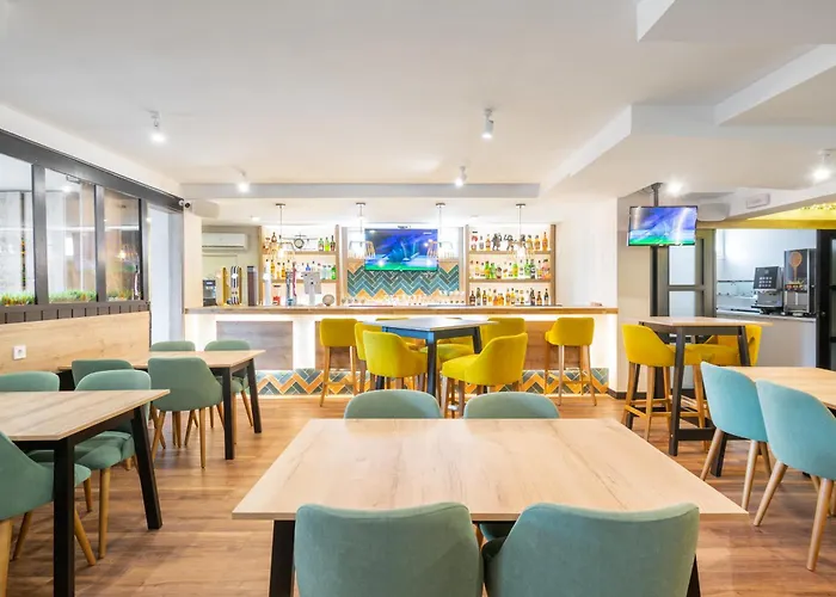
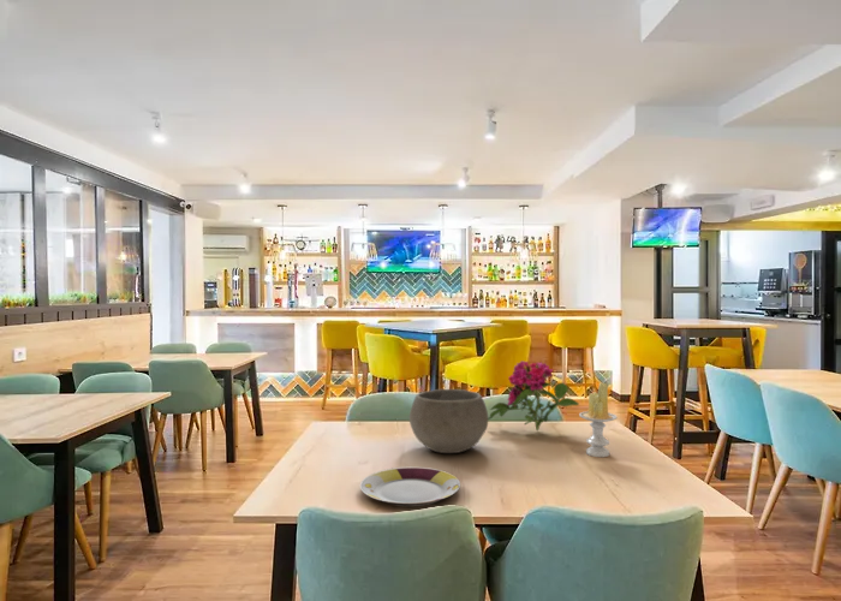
+ flower [488,359,580,432]
+ candle [578,382,619,458]
+ plate [359,465,461,507]
+ bowl [408,388,489,454]
